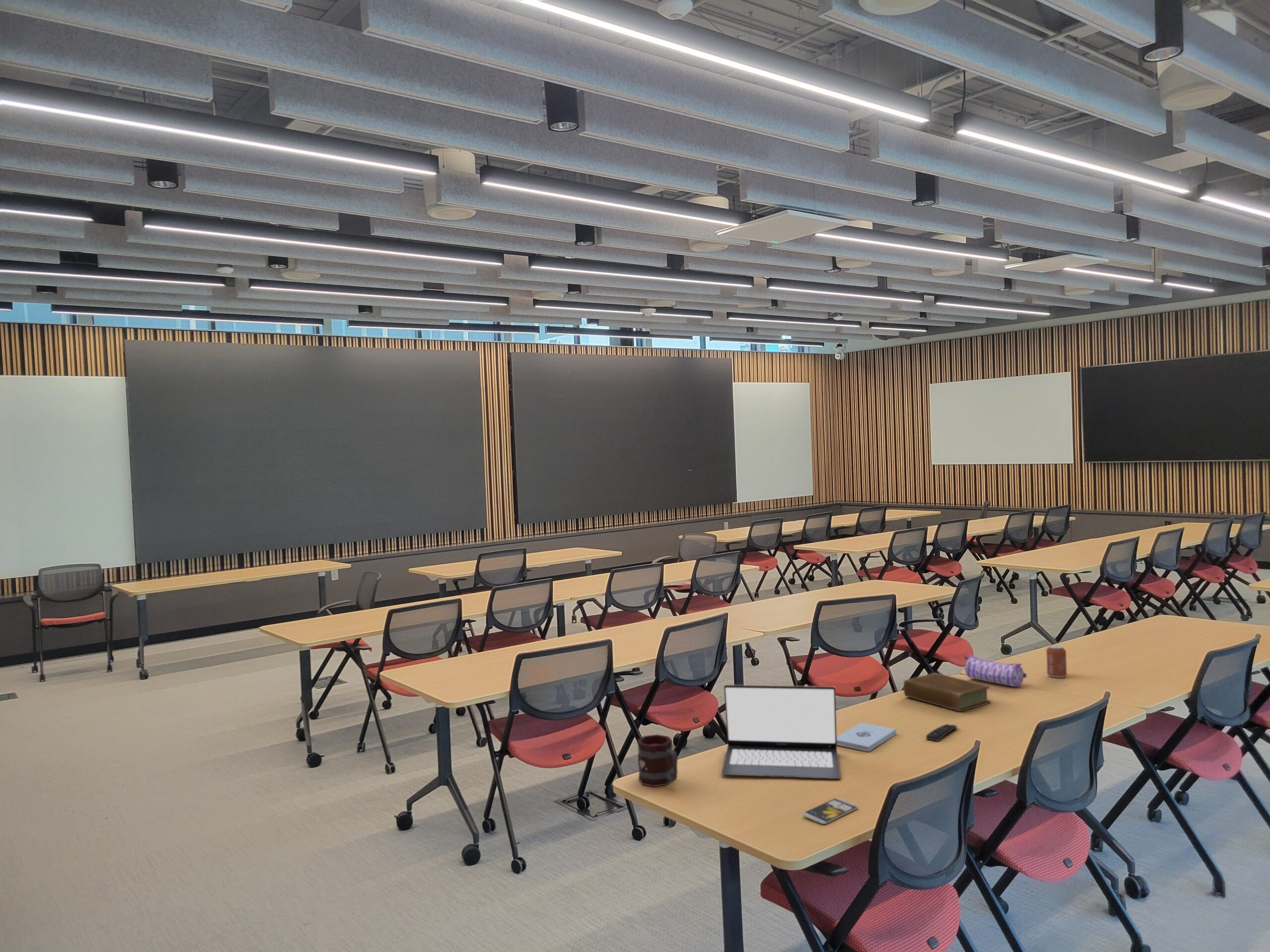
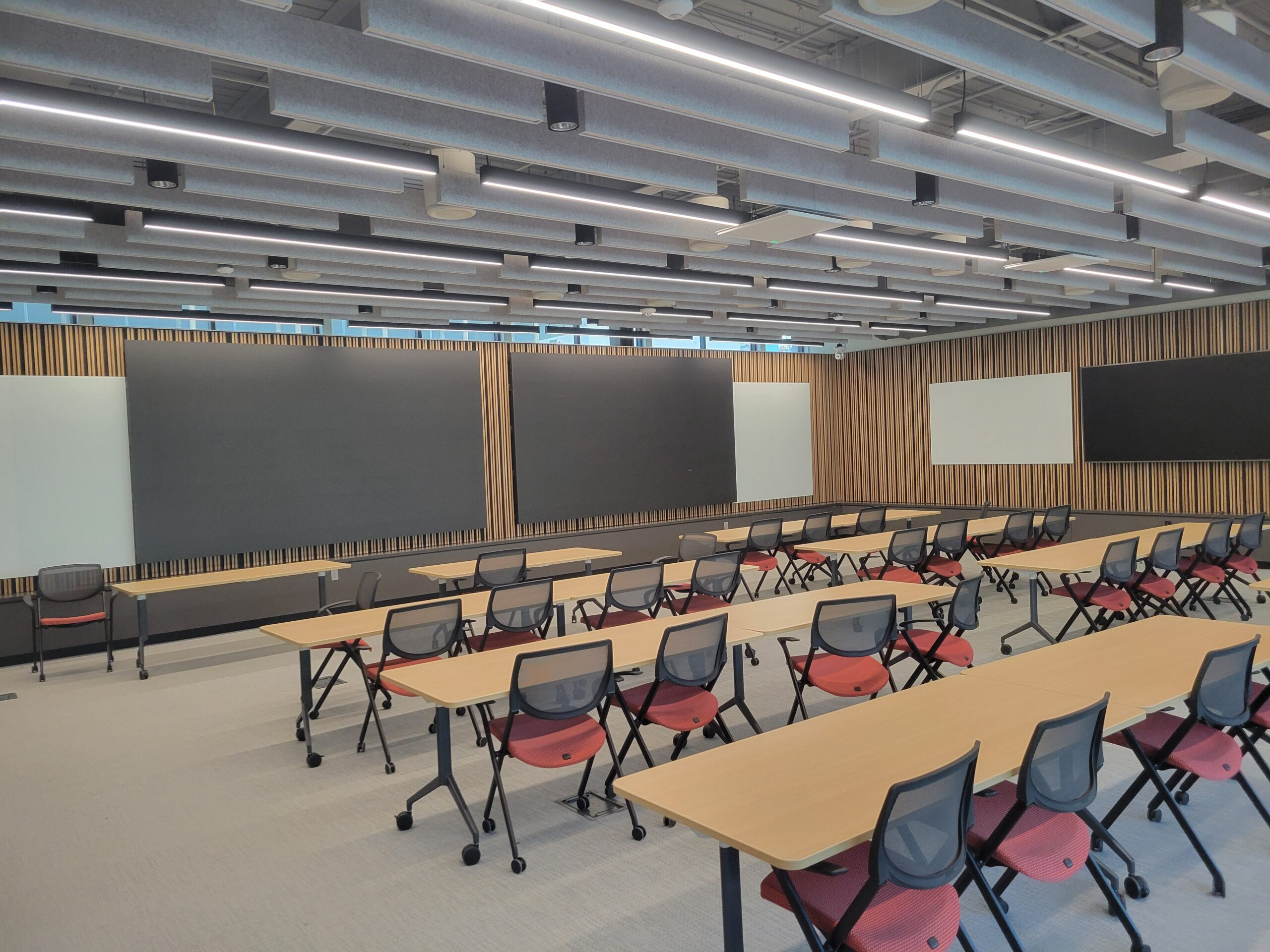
- can [1046,645,1067,678]
- mug [636,734,678,787]
- smartphone [802,797,858,825]
- remote control [926,723,958,742]
- laptop [721,684,841,779]
- notepad [836,722,897,752]
- book [903,672,991,712]
- pencil case [965,654,1027,687]
